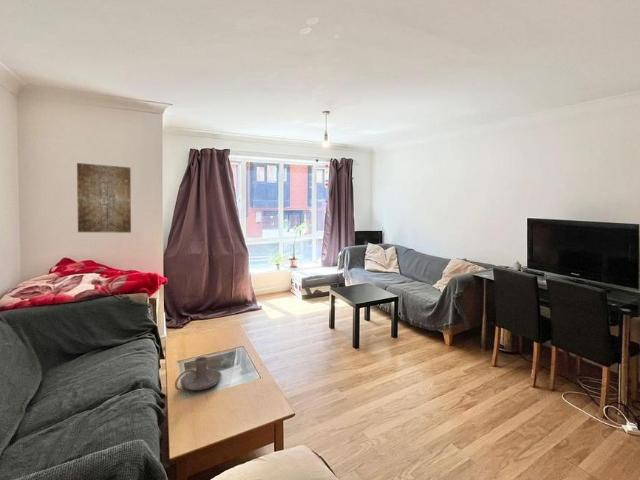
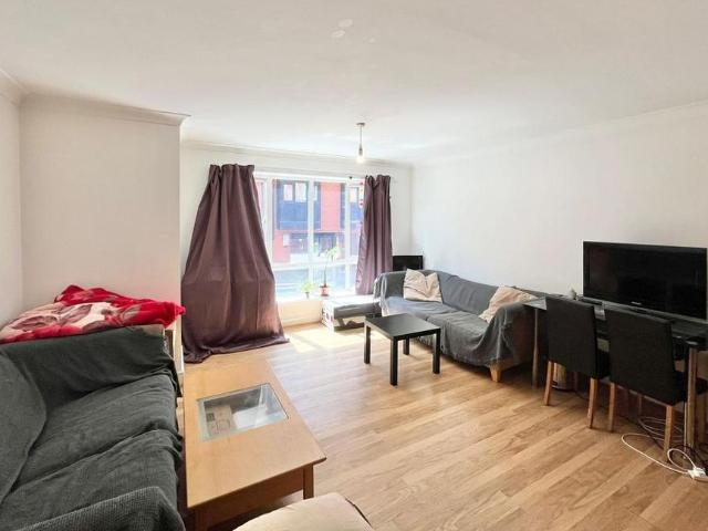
- candle holder [174,356,223,391]
- wall art [76,162,132,234]
